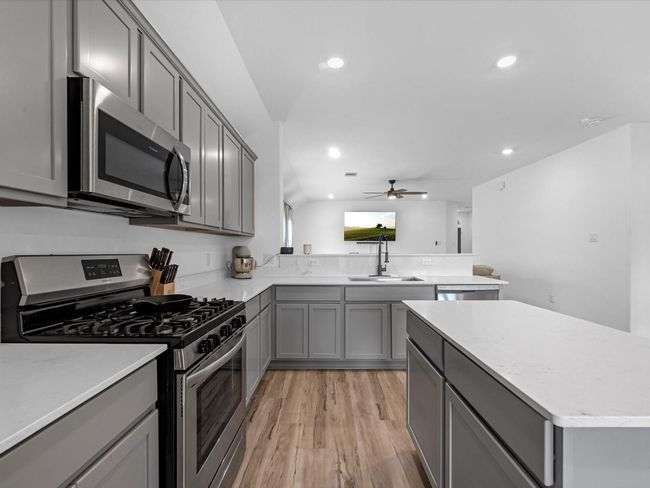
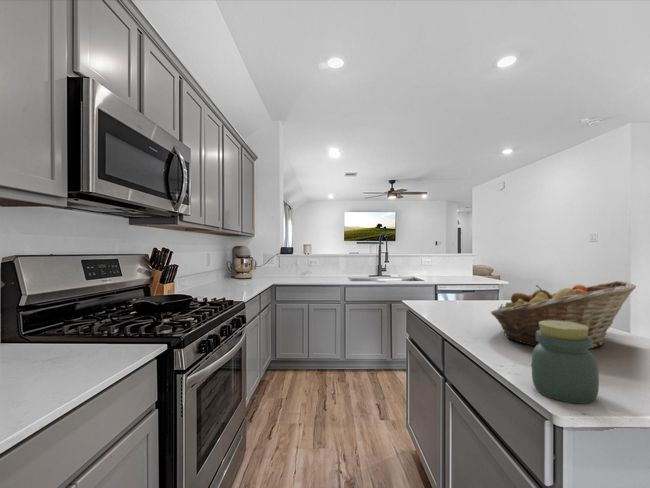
+ fruit basket [490,280,637,350]
+ jar [531,320,600,404]
